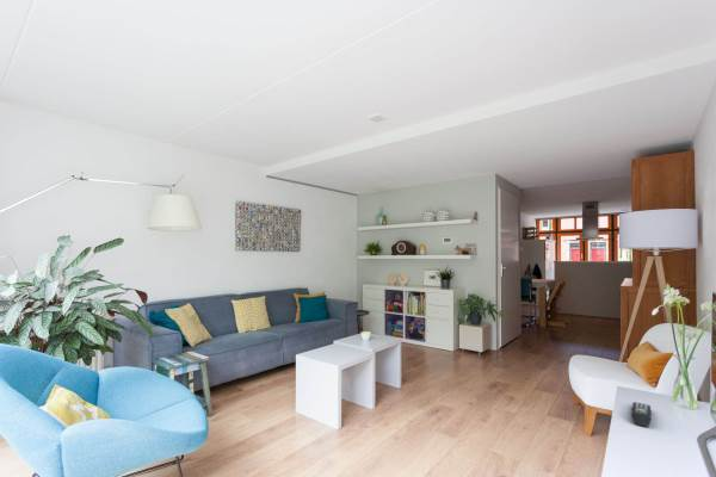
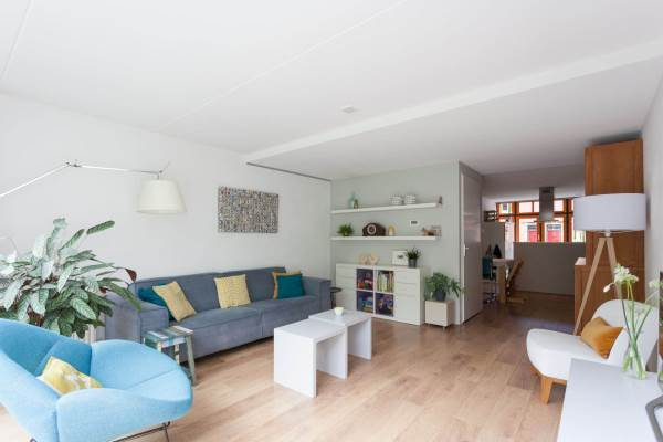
- remote control [630,401,653,428]
